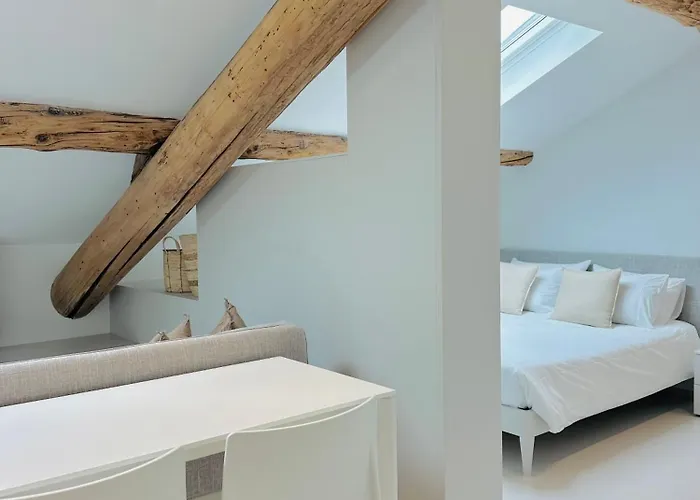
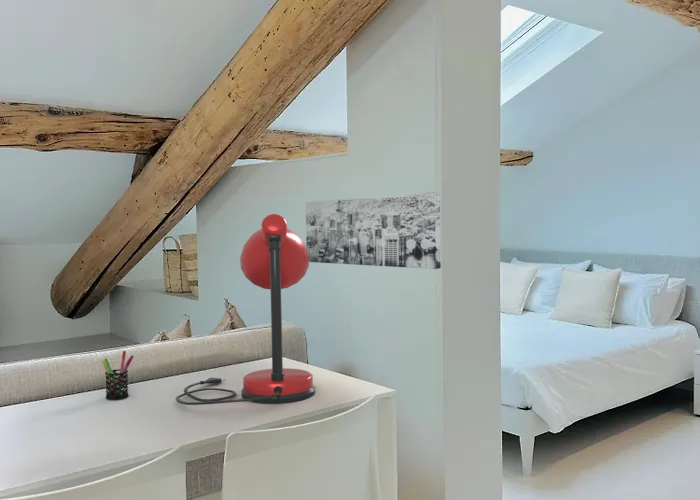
+ desk lamp [175,213,316,406]
+ pen holder [101,350,135,401]
+ wall art [304,191,442,270]
